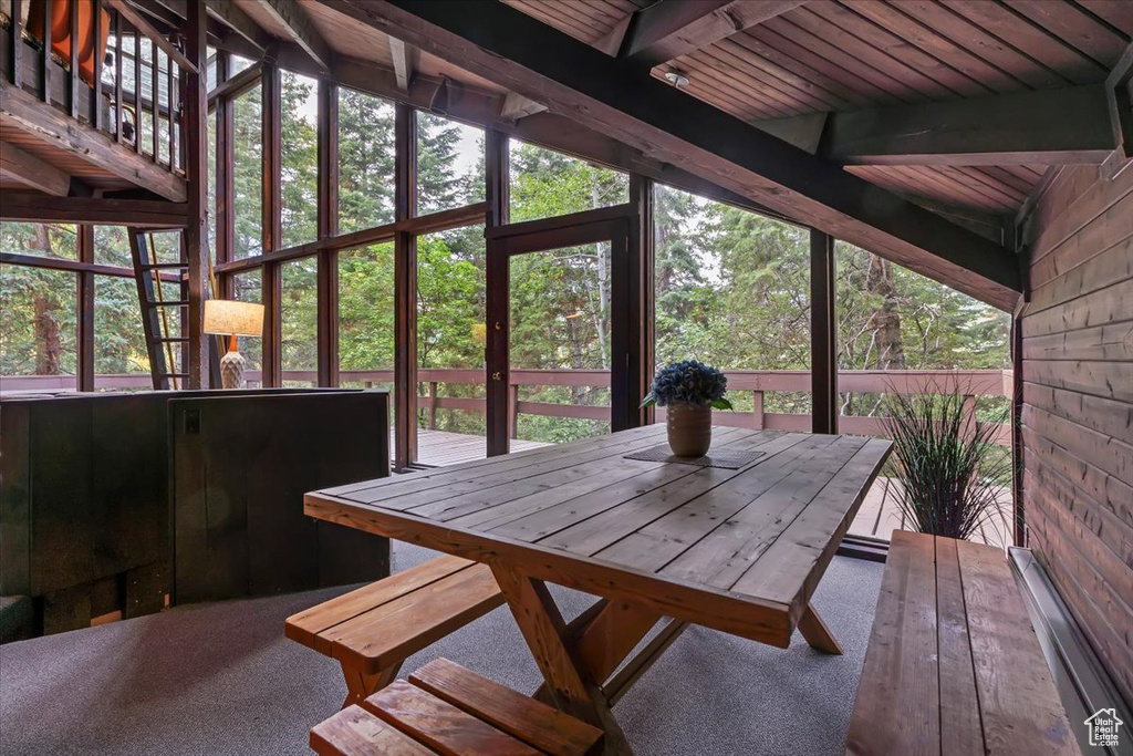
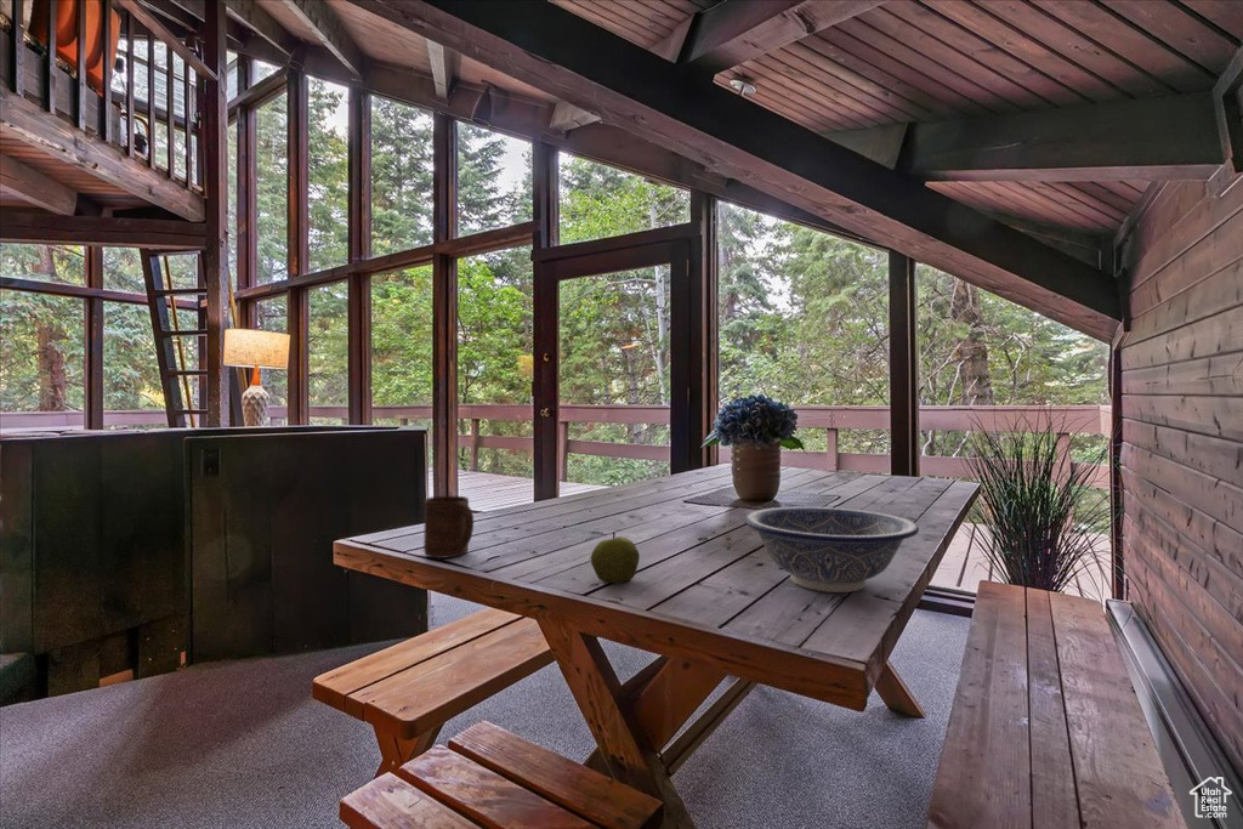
+ decorative bowl [743,506,920,594]
+ apple [590,530,641,584]
+ cup [422,495,475,558]
